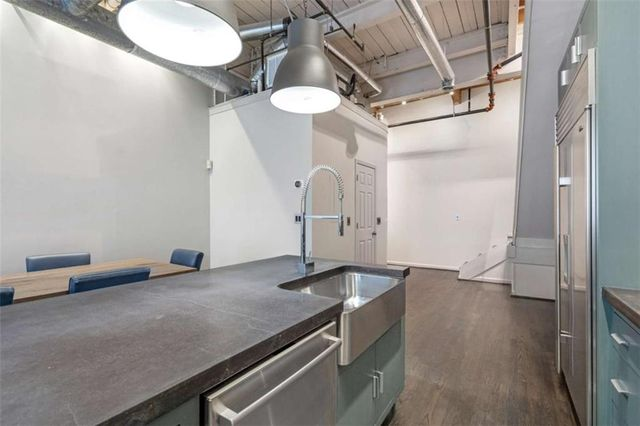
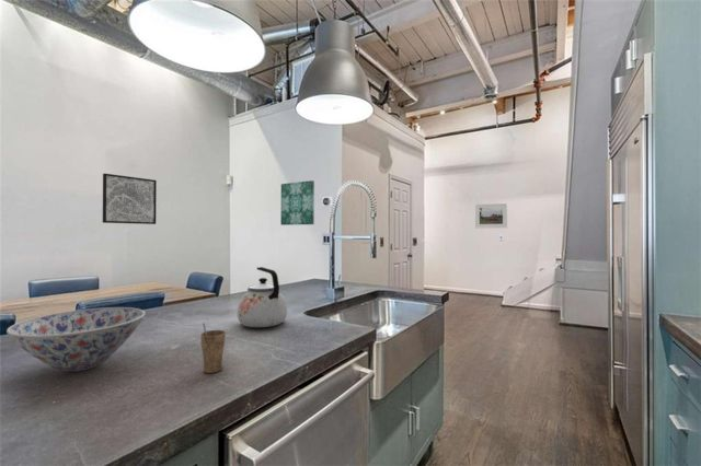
+ cup [199,322,227,374]
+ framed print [474,202,508,229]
+ bowl [5,306,147,373]
+ wall art [279,179,315,226]
+ wall art [102,173,158,225]
+ kettle [237,266,288,328]
